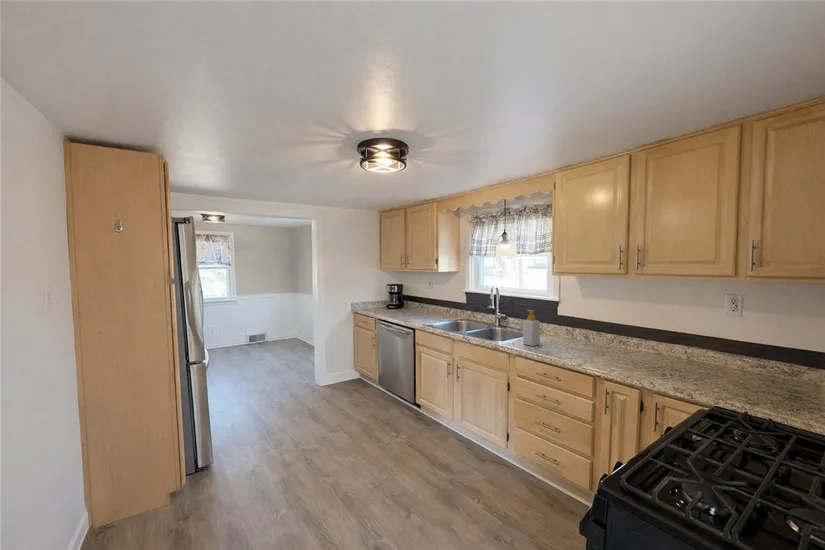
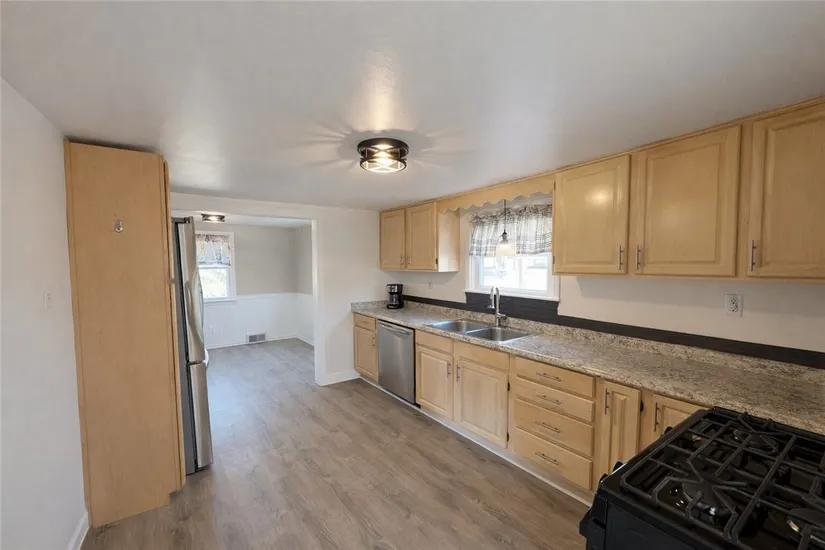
- soap bottle [522,309,541,347]
